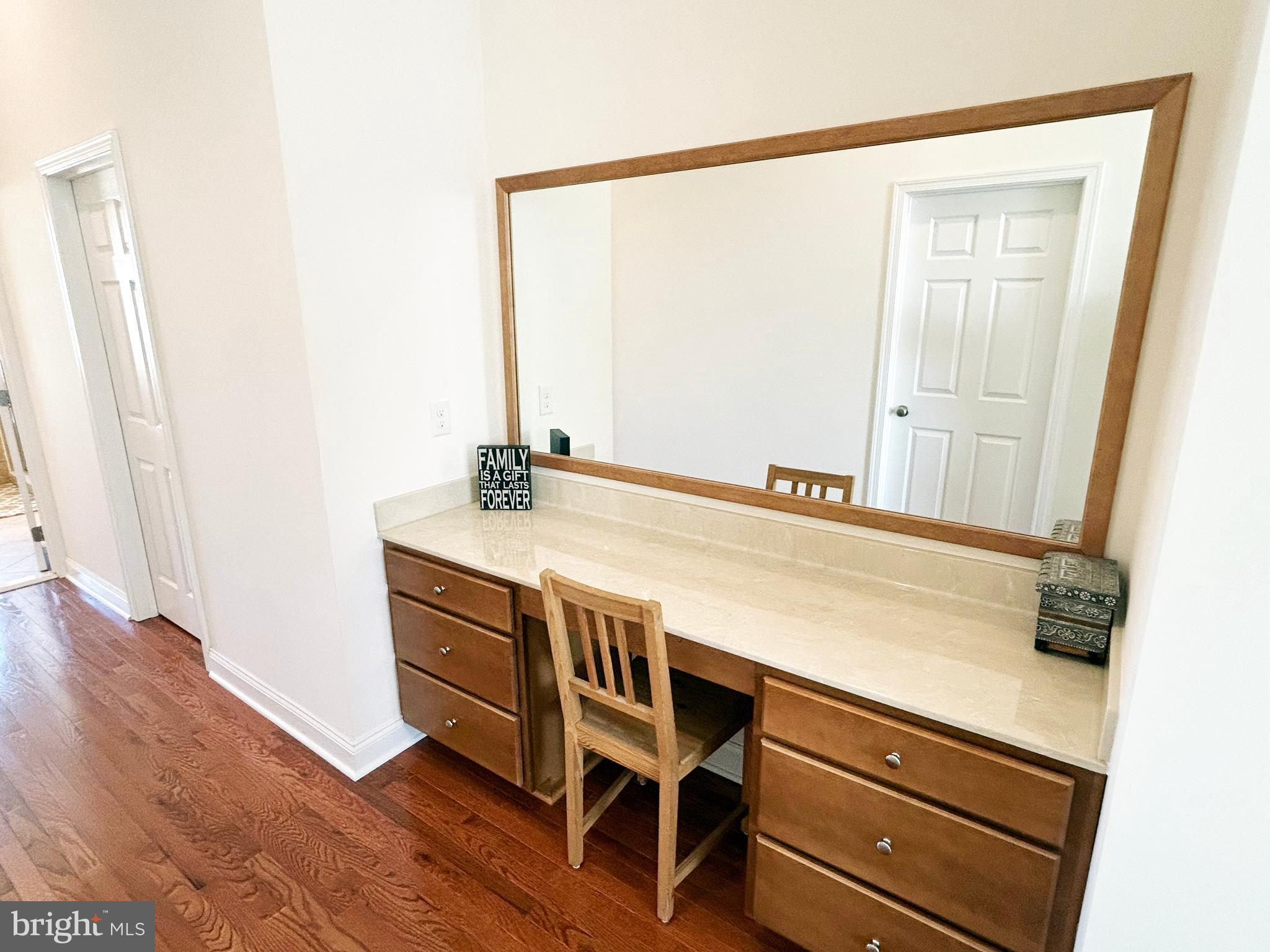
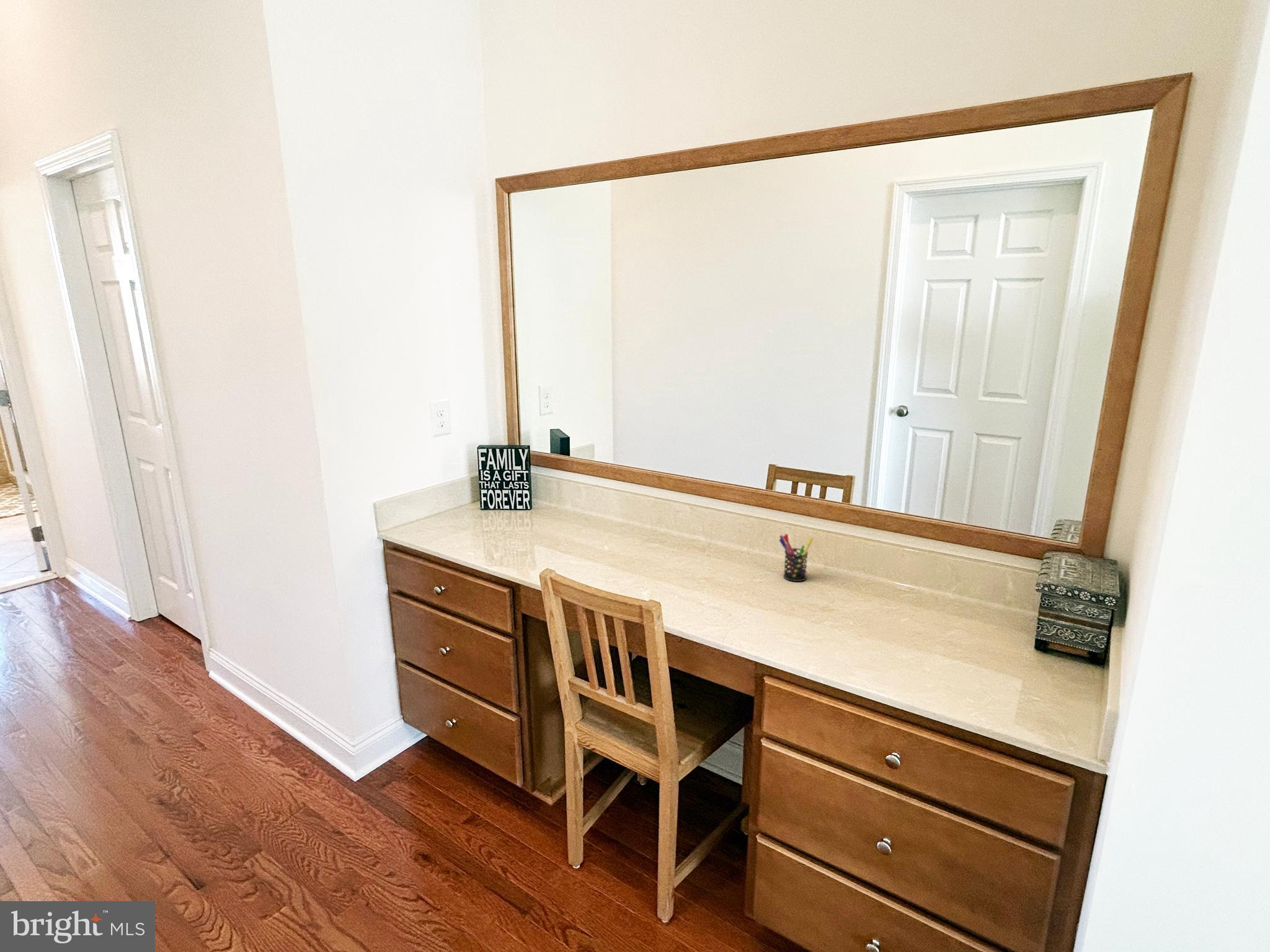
+ pen holder [778,533,814,582]
